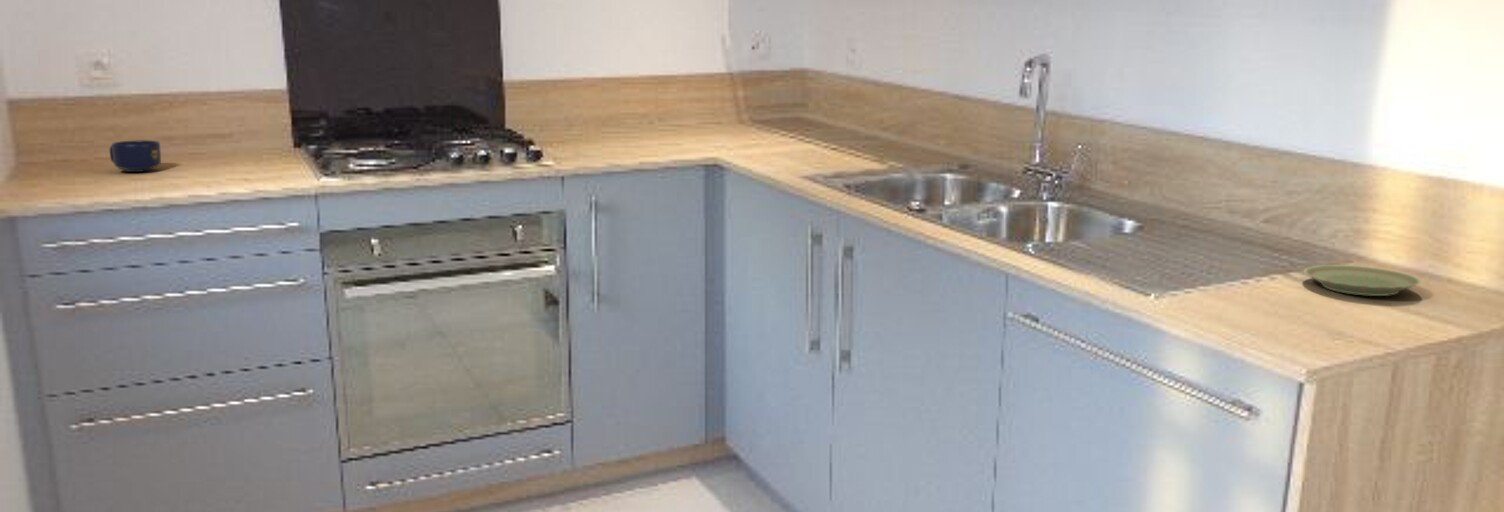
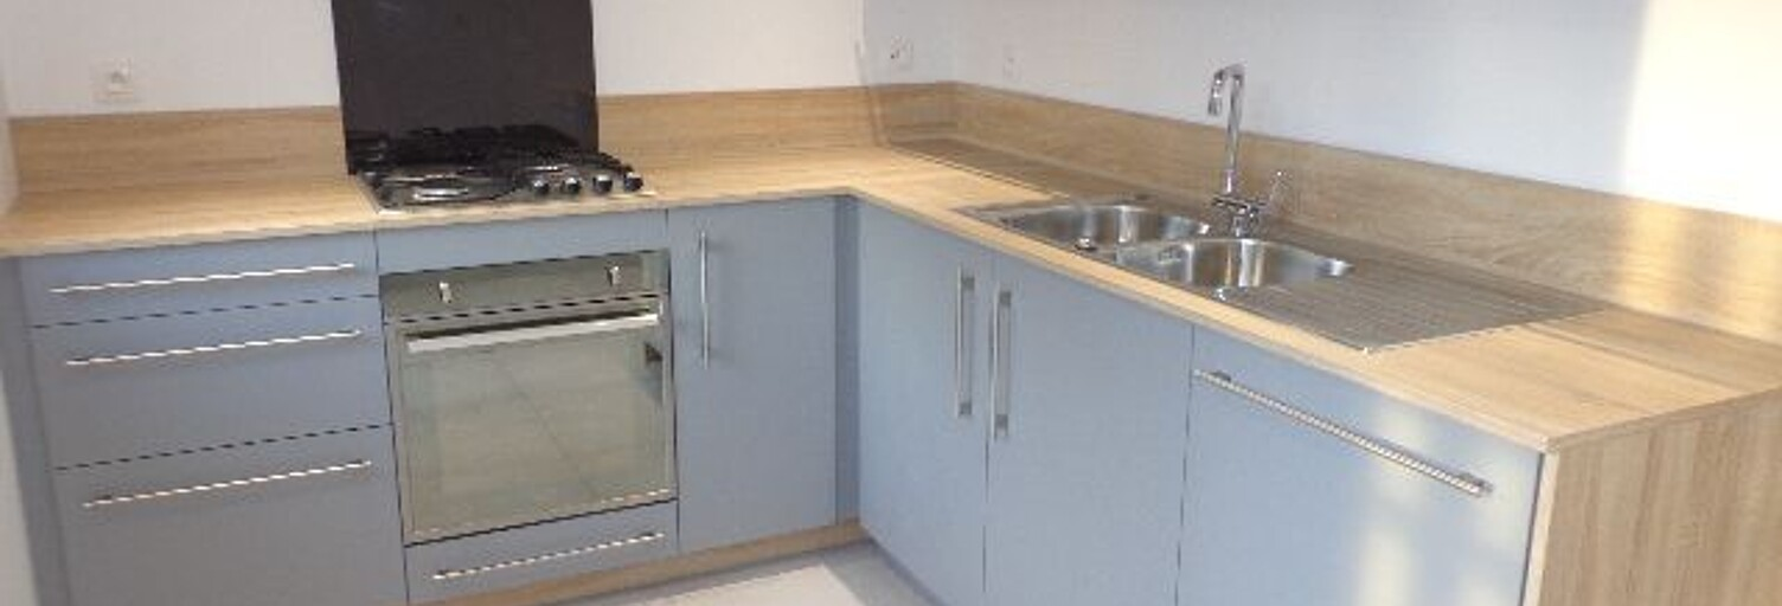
- plate [1303,264,1422,297]
- mug [109,139,162,173]
